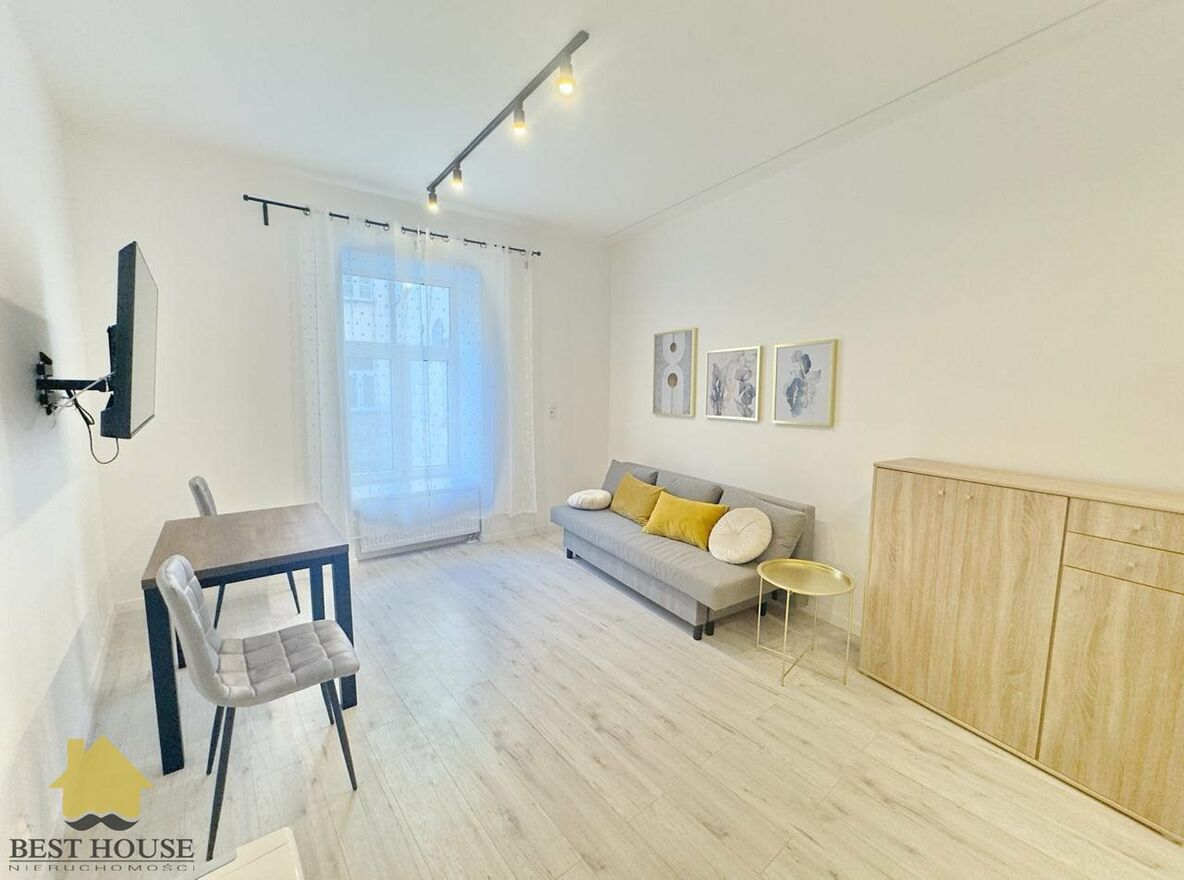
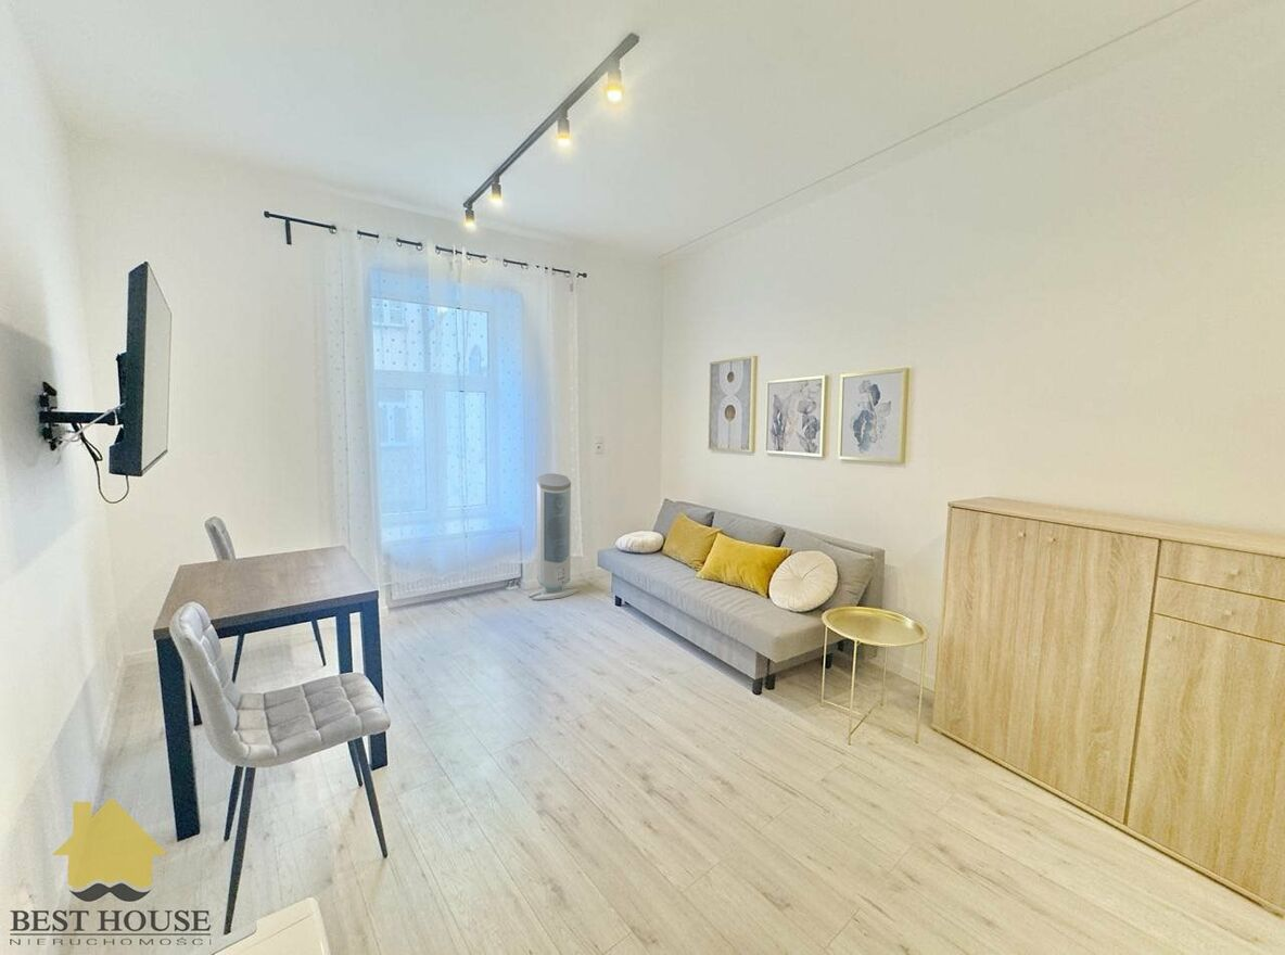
+ air purifier [527,472,580,601]
